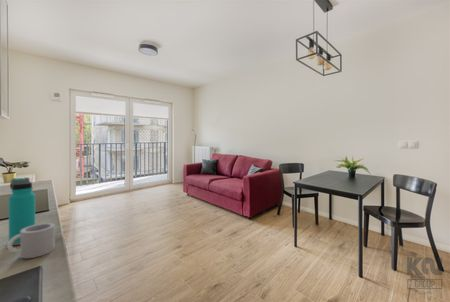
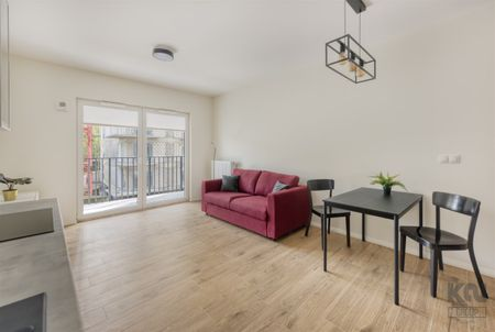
- water bottle [8,177,36,246]
- mug [6,222,56,259]
